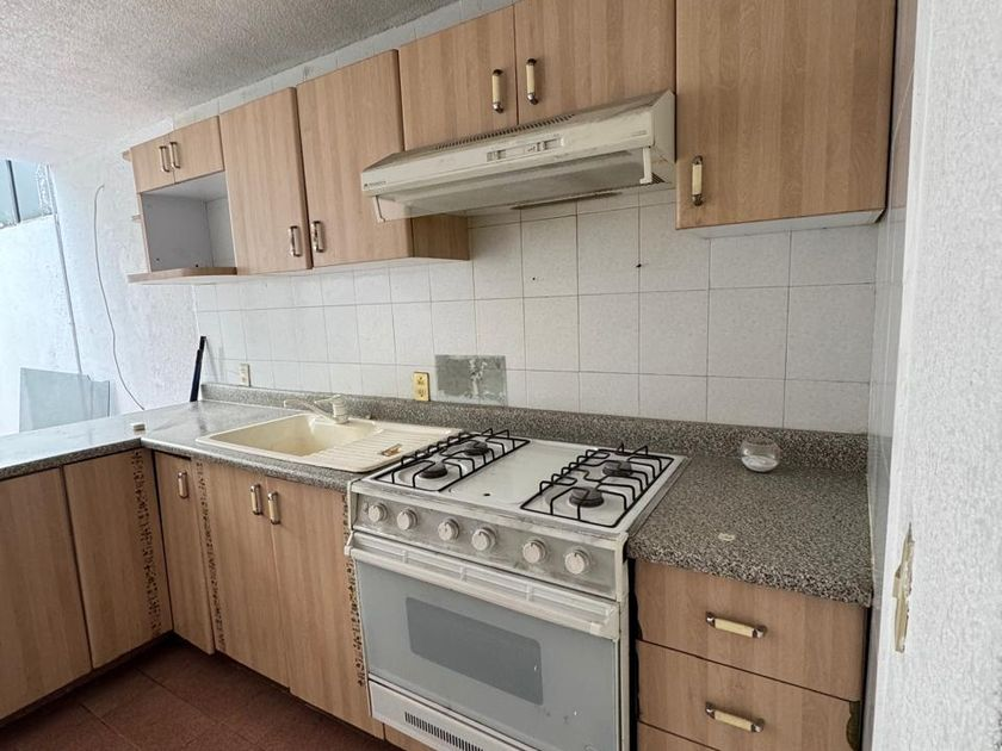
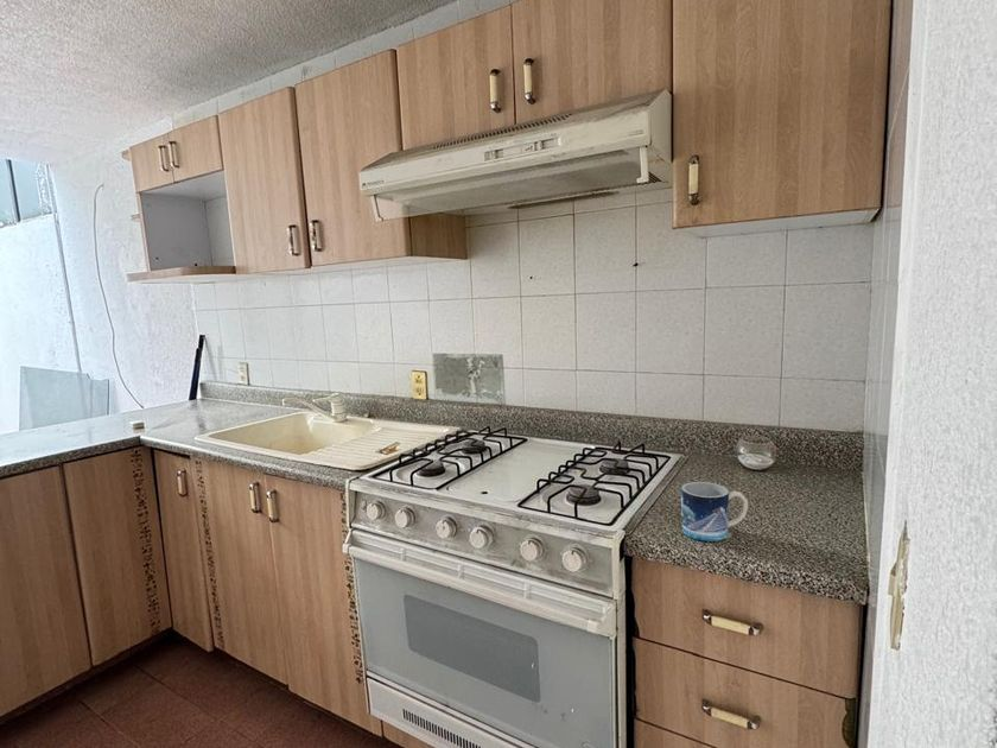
+ mug [680,481,749,543]
